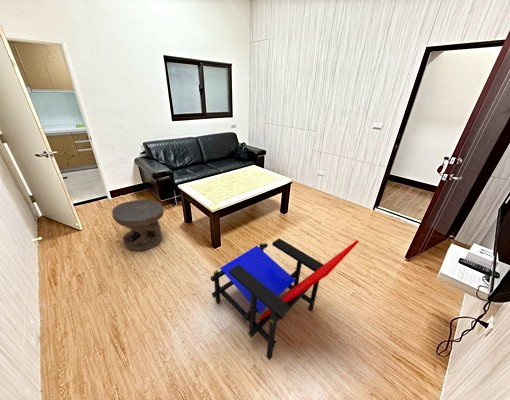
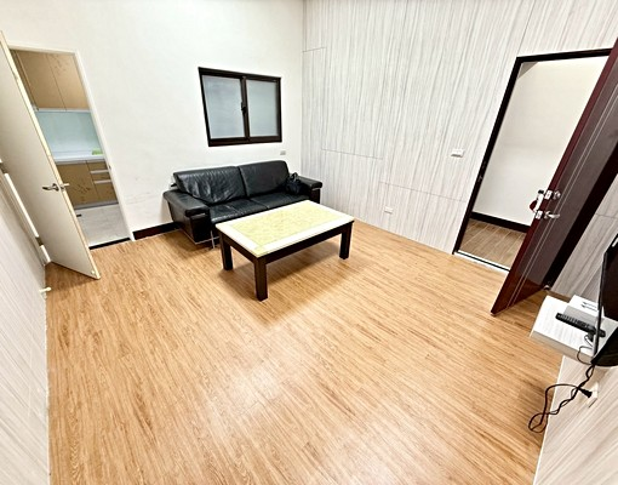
- carved stool [111,199,165,252]
- armchair [209,237,360,361]
